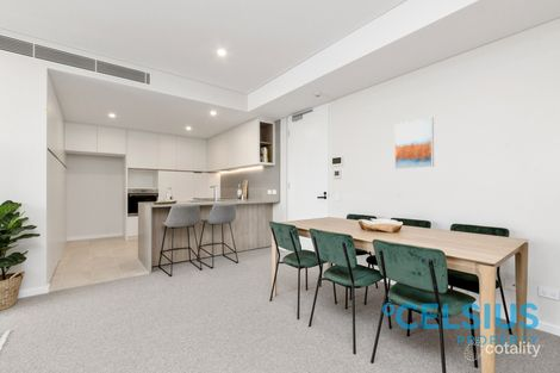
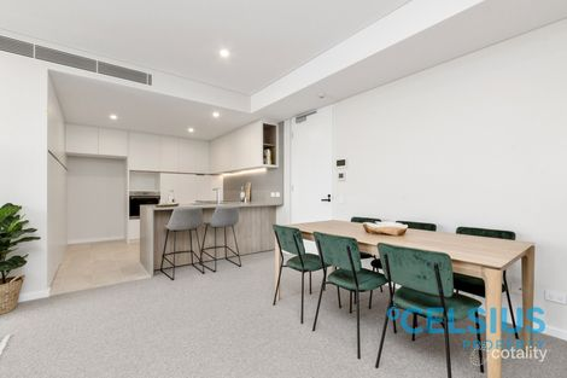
- wall art [393,116,435,170]
